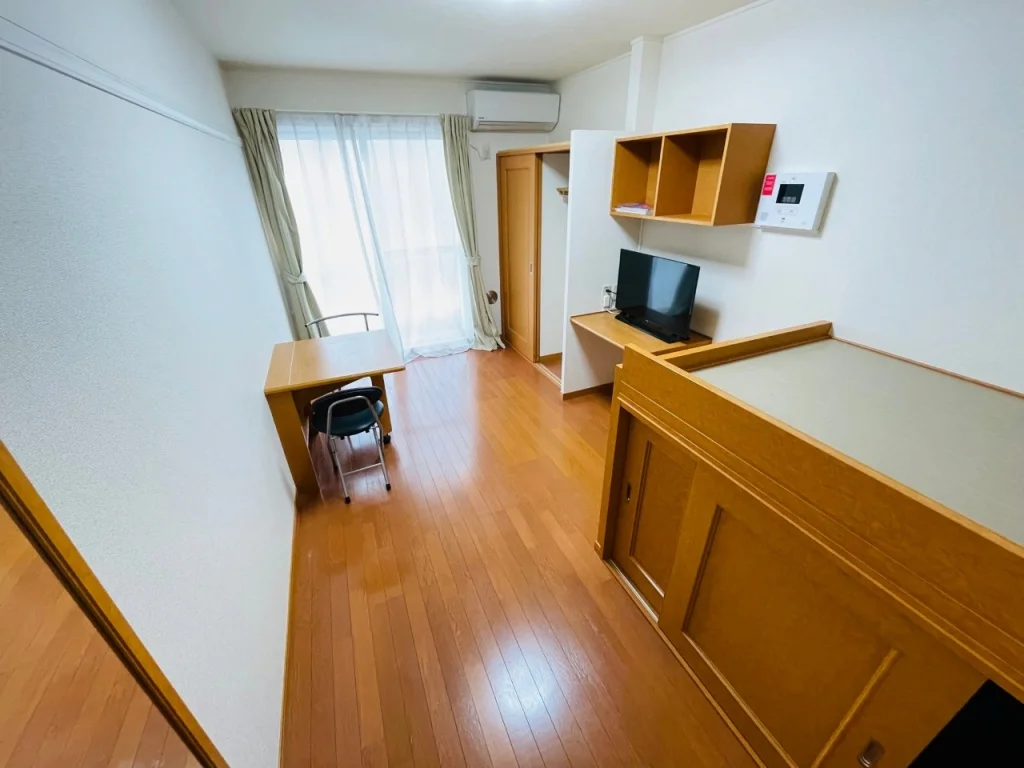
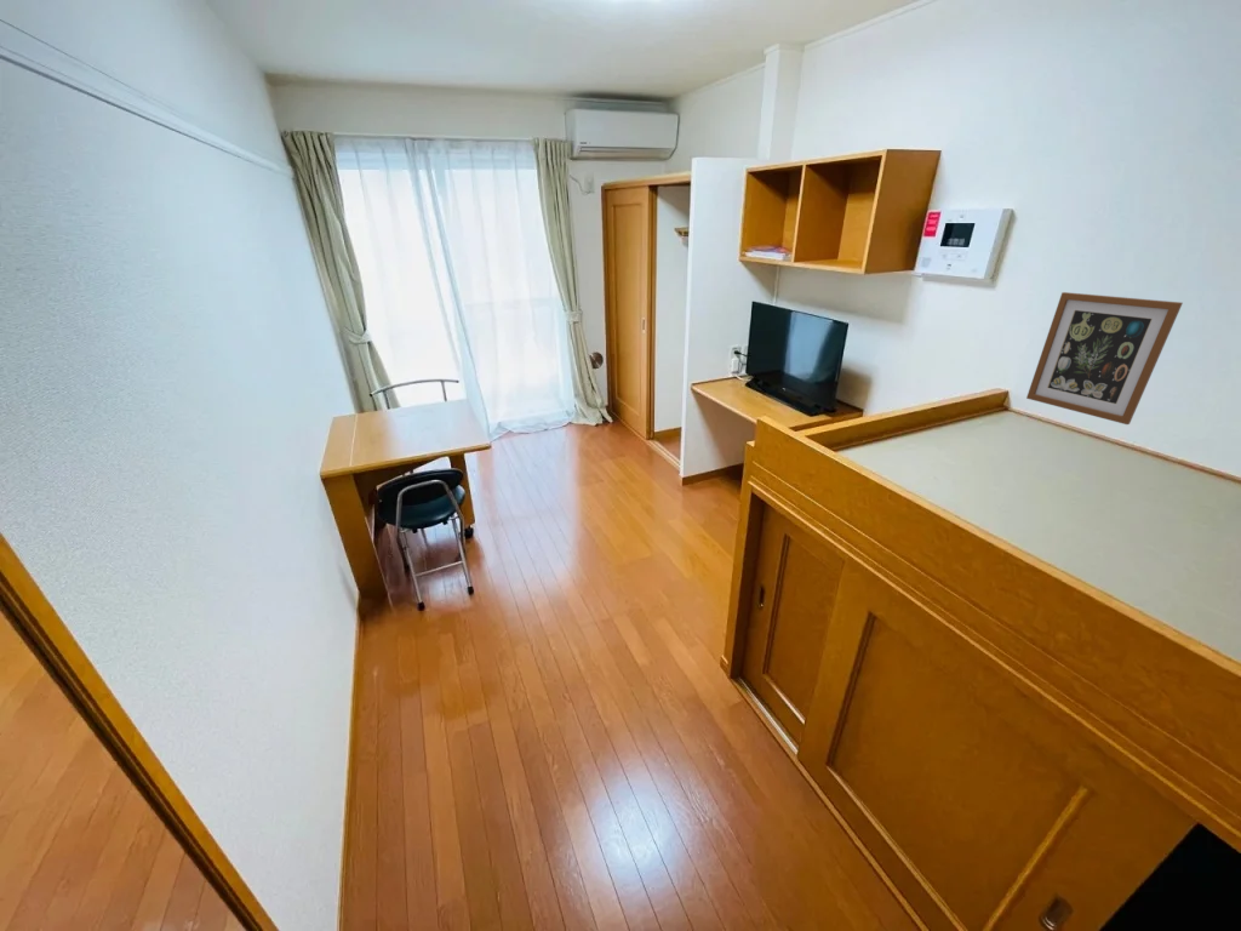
+ wall art [1025,291,1184,425]
